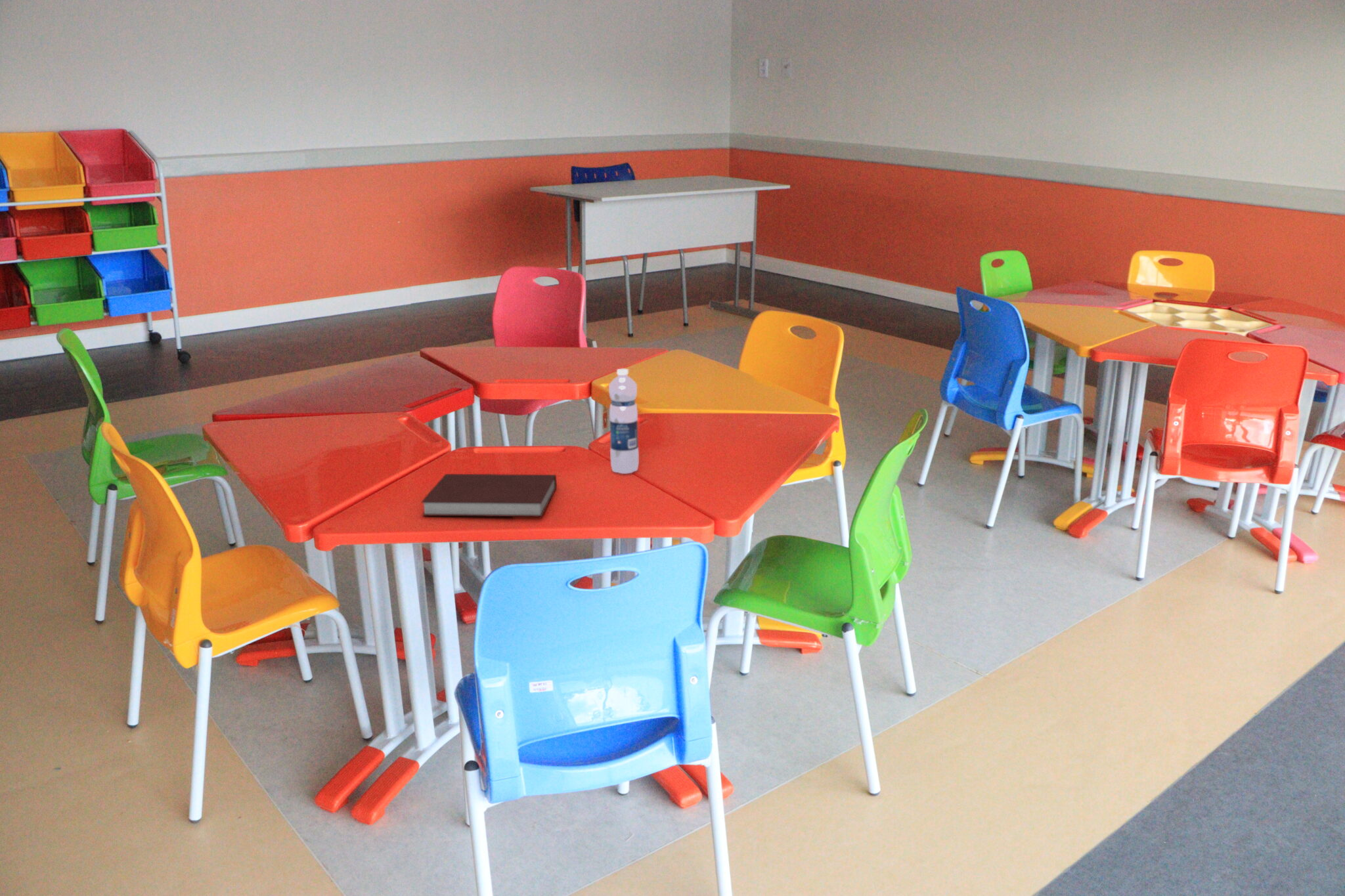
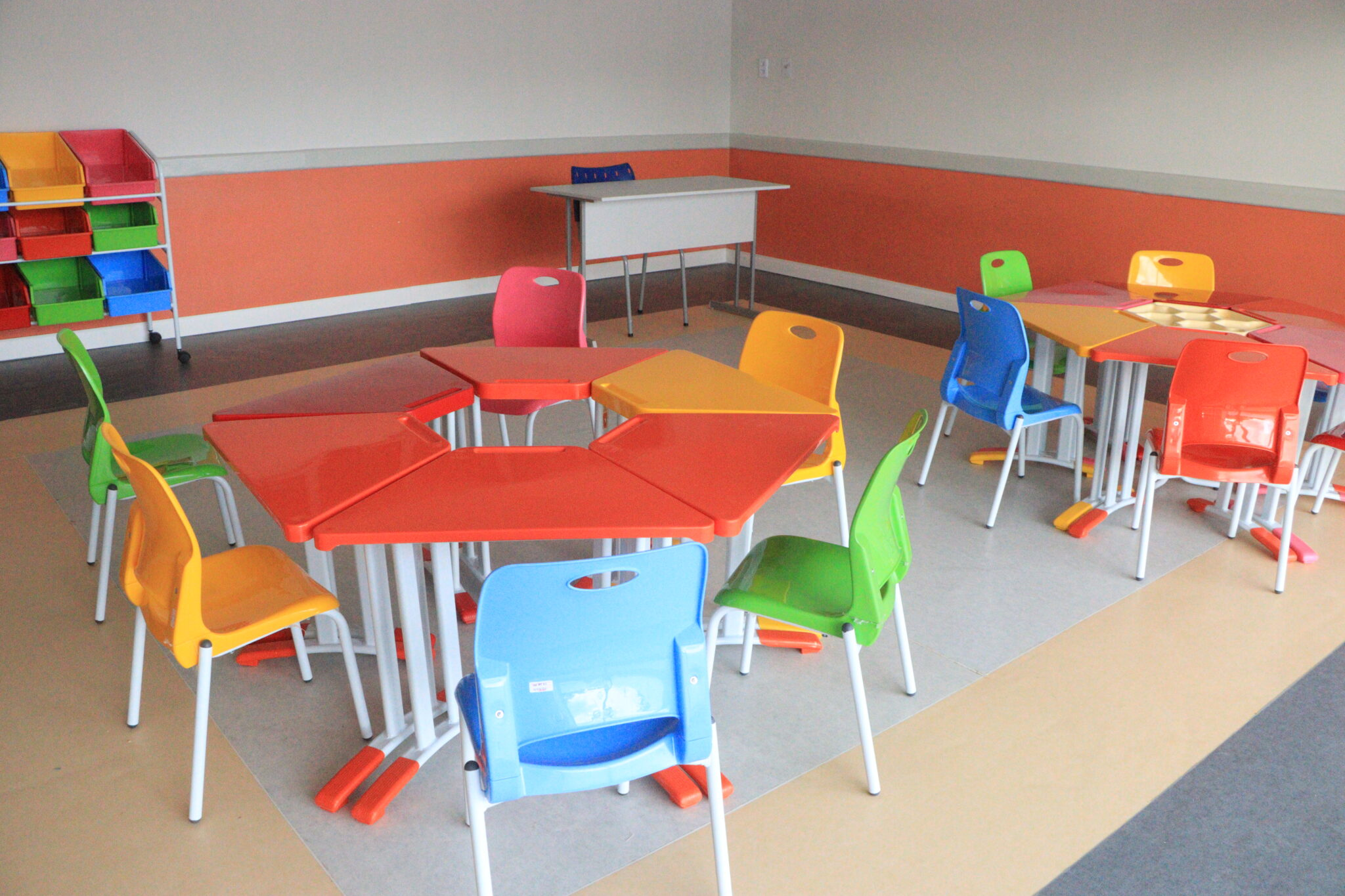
- water bottle [608,368,639,475]
- notebook [420,473,558,517]
